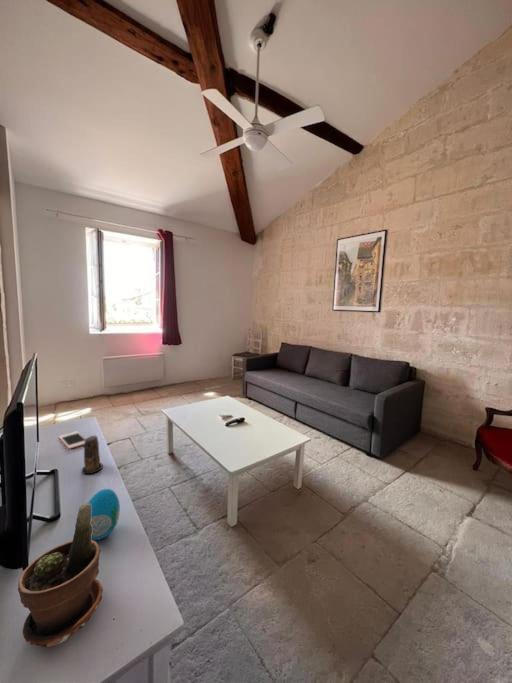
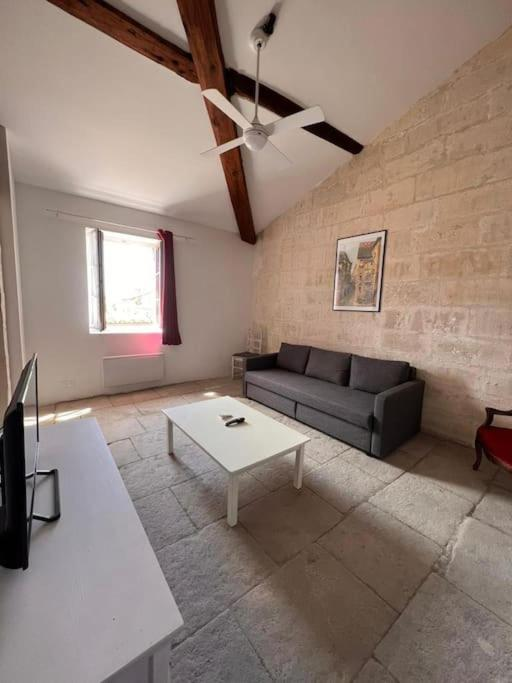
- candle [81,435,104,475]
- cell phone [58,430,86,450]
- potted plant [17,502,104,648]
- decorative egg [87,488,121,541]
